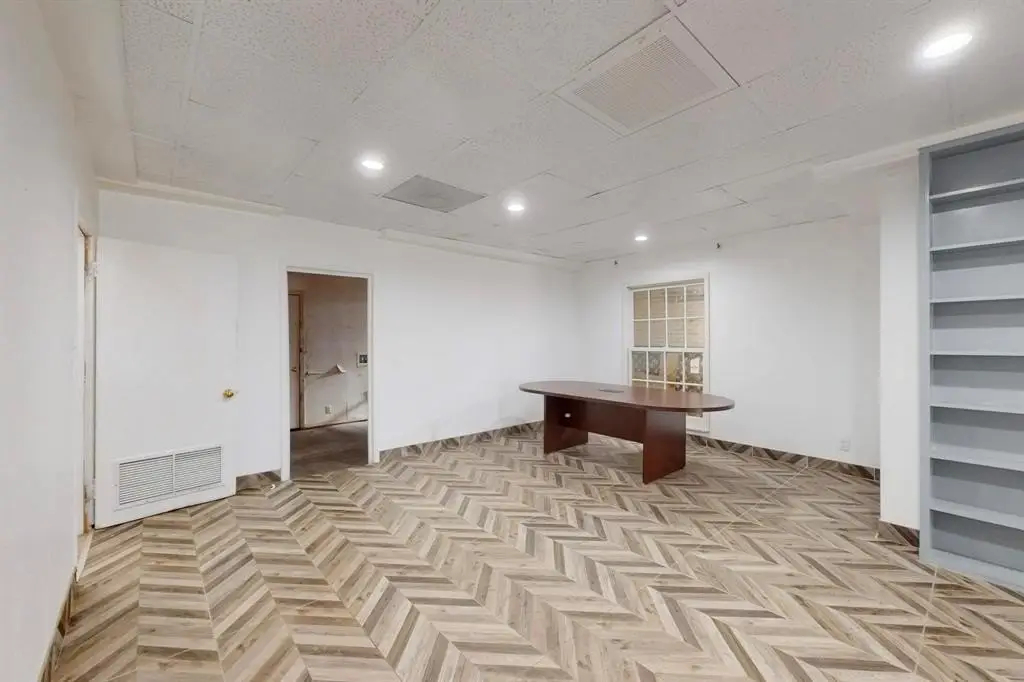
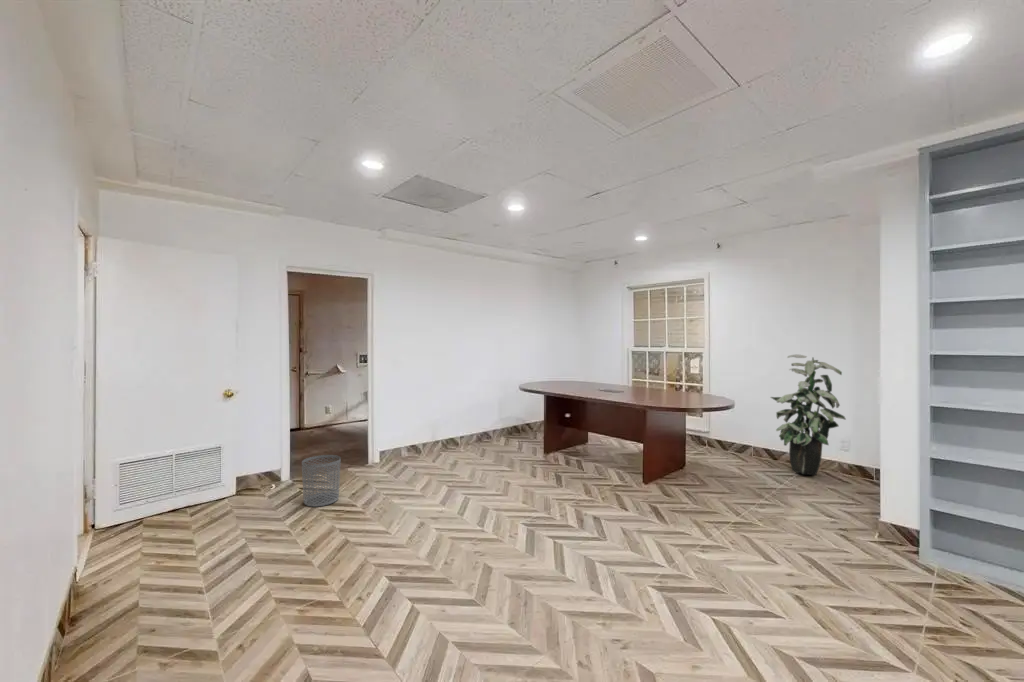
+ indoor plant [769,354,847,476]
+ waste bin [301,454,342,508]
